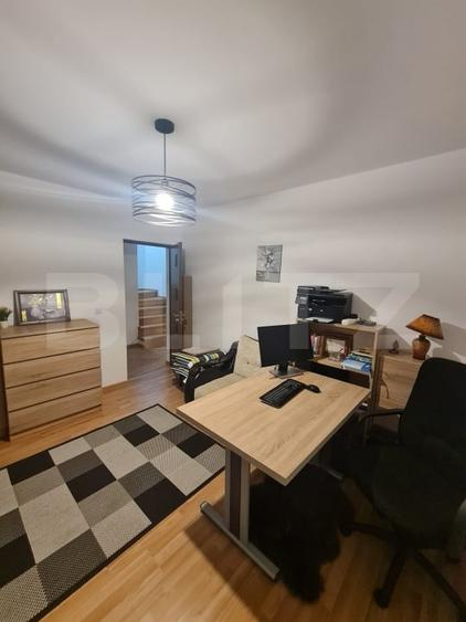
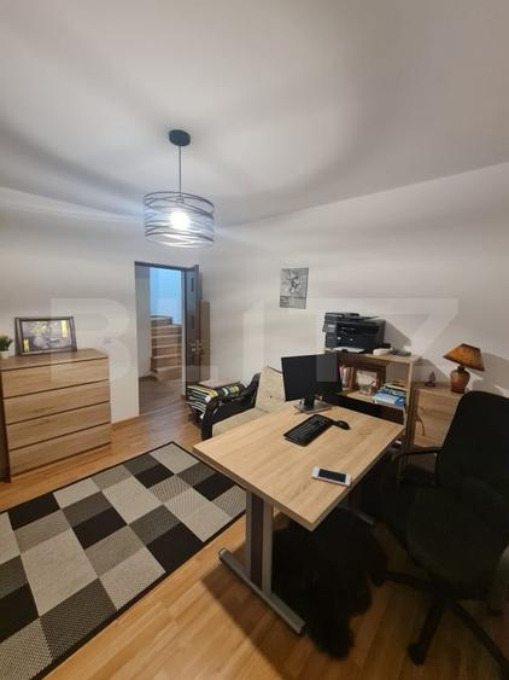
+ cell phone [310,466,352,488]
